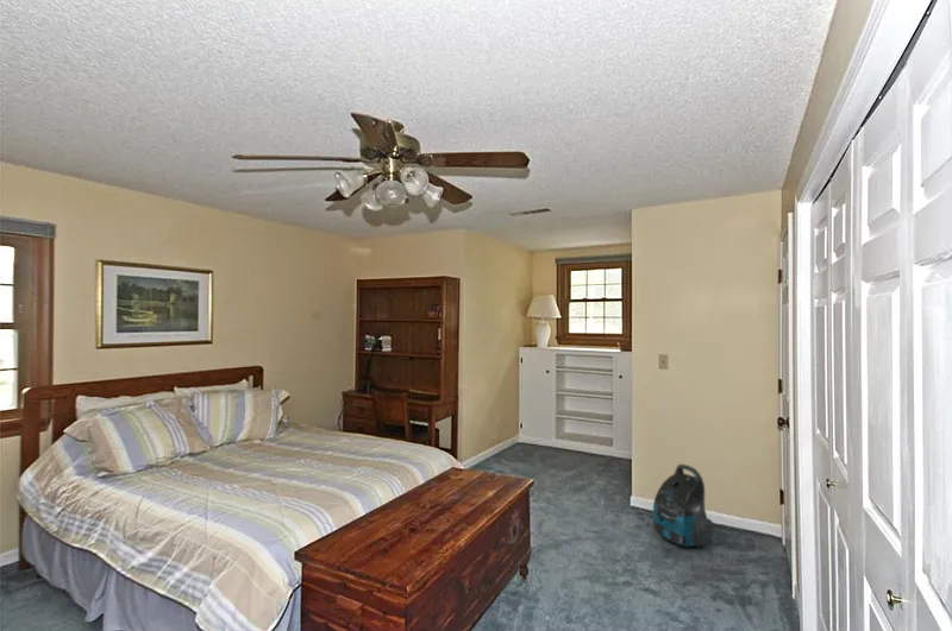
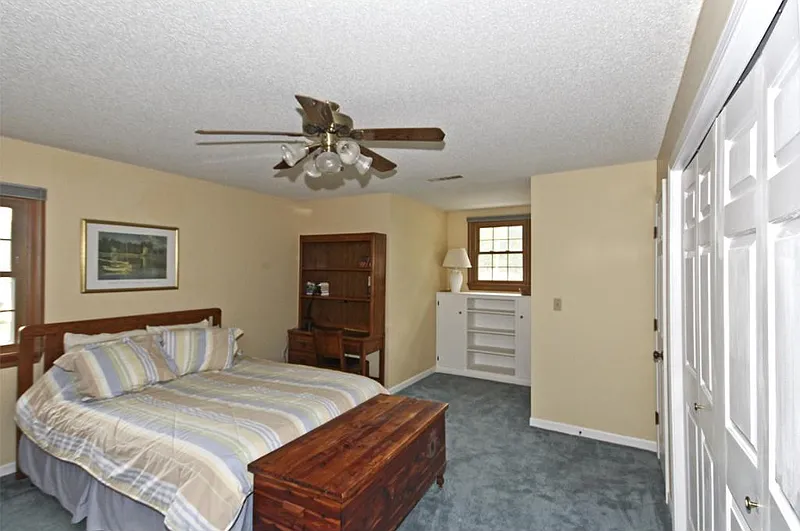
- vacuum cleaner [652,463,715,548]
